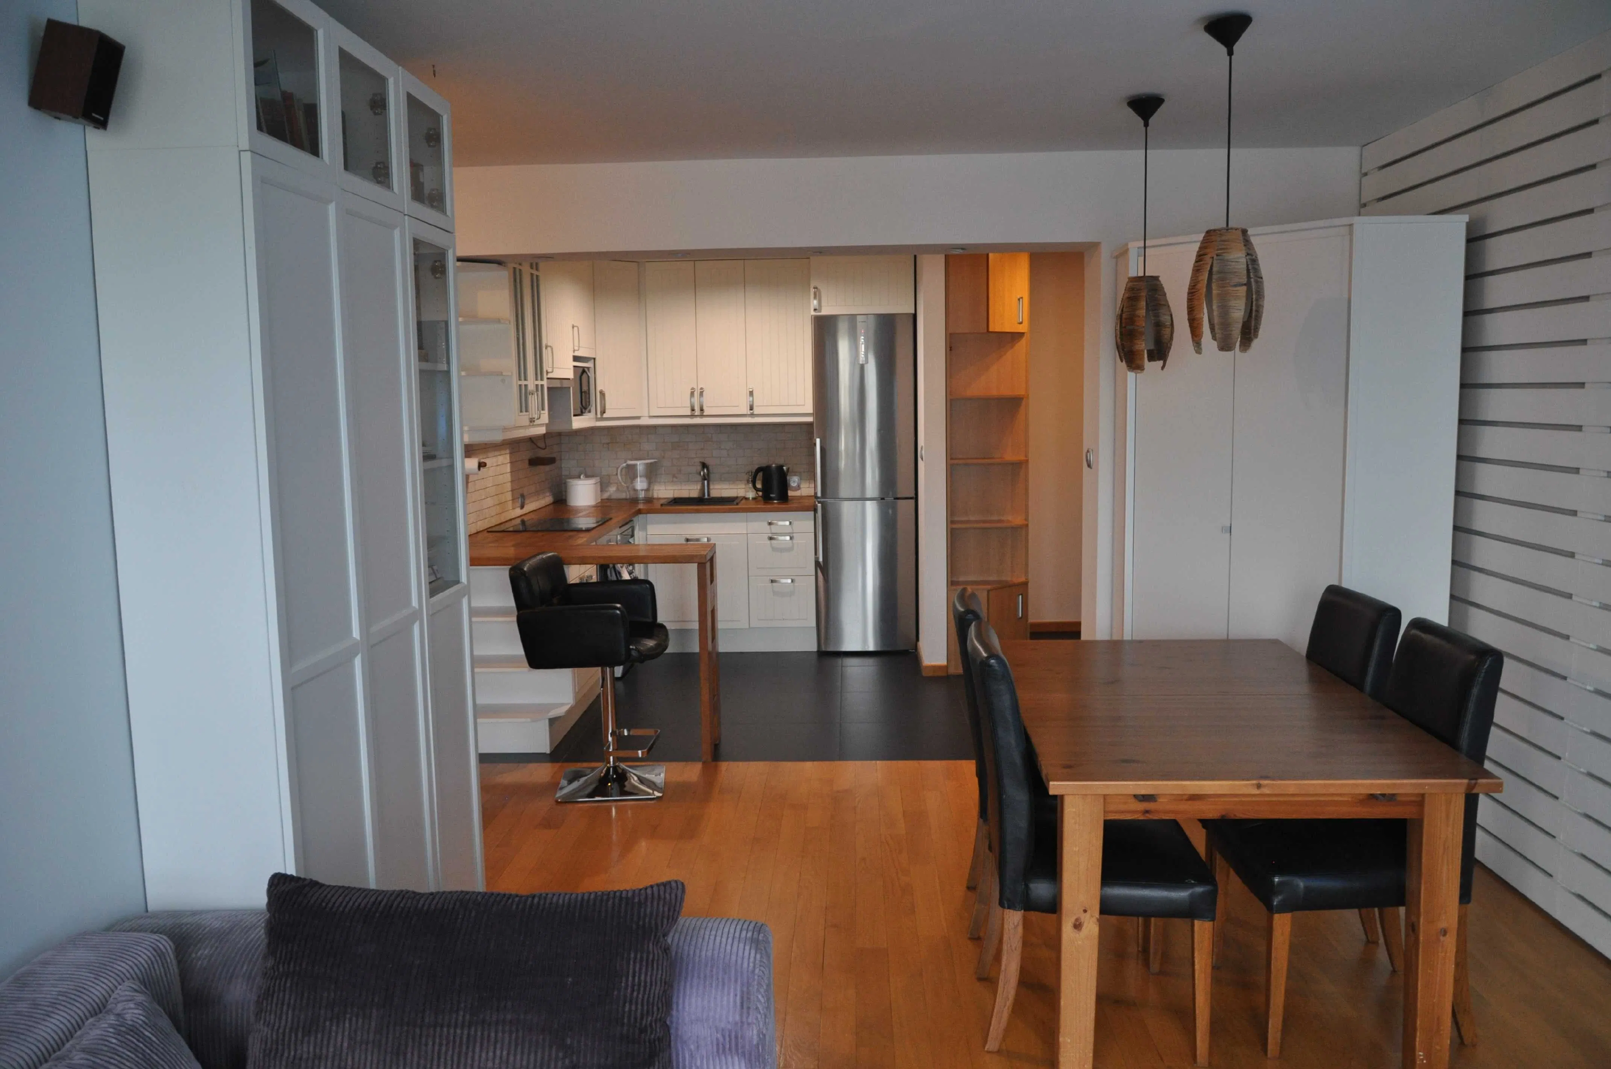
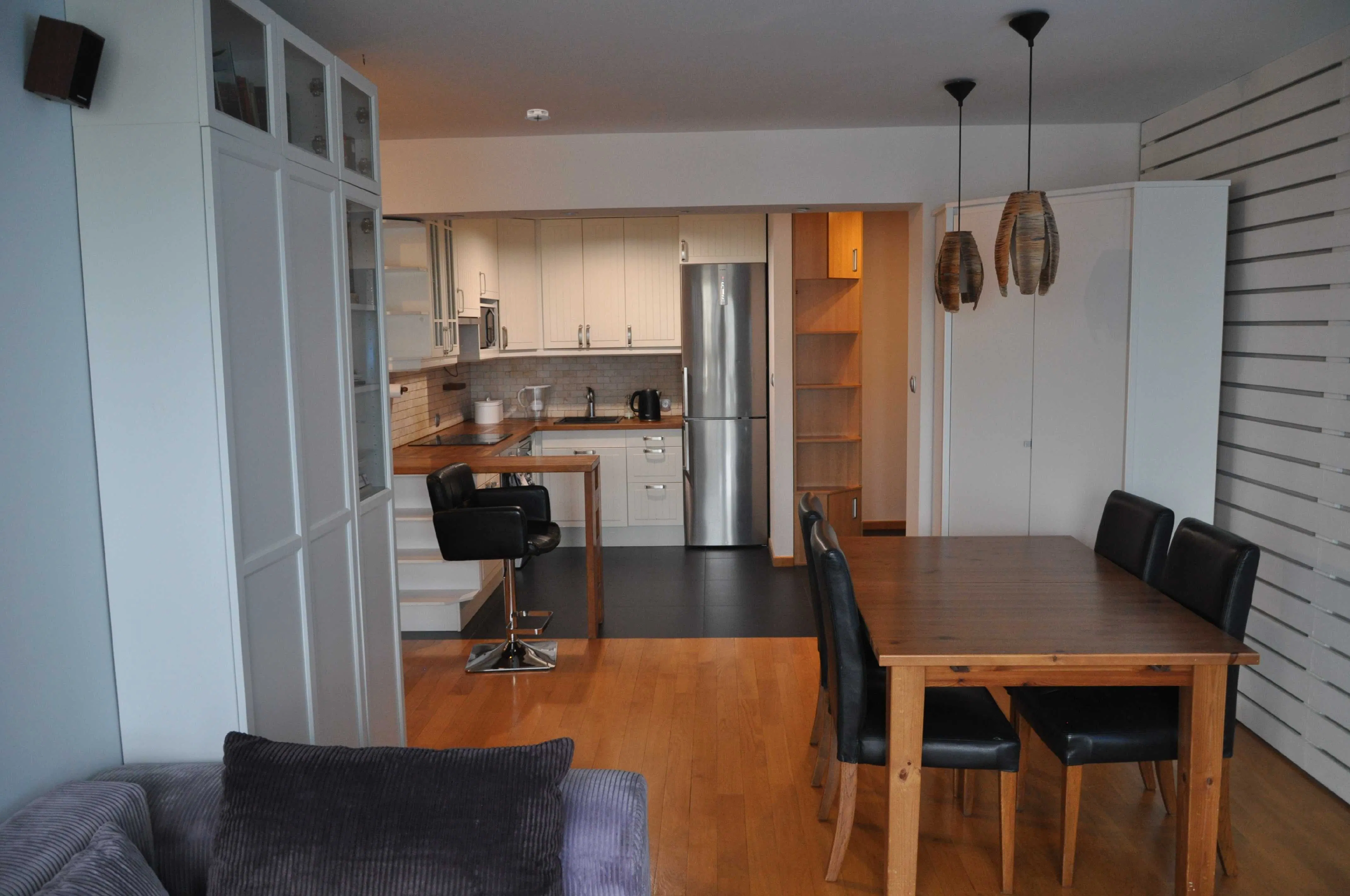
+ smoke detector [523,109,551,122]
